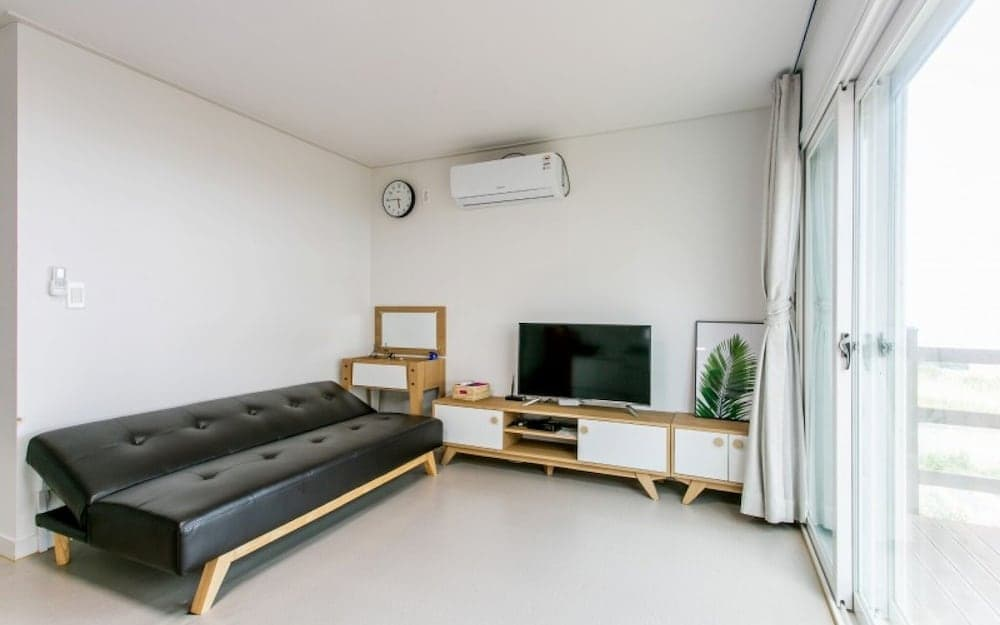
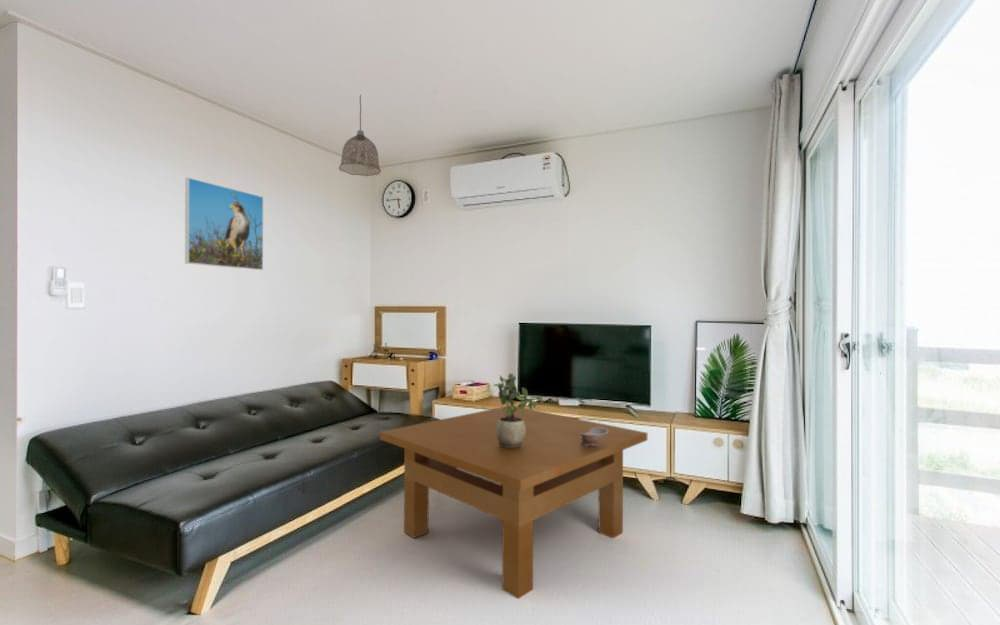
+ pendant lamp [338,94,382,177]
+ potted plant [493,372,543,448]
+ ceramic bowl [580,426,609,446]
+ table [379,405,648,600]
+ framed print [184,177,264,271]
